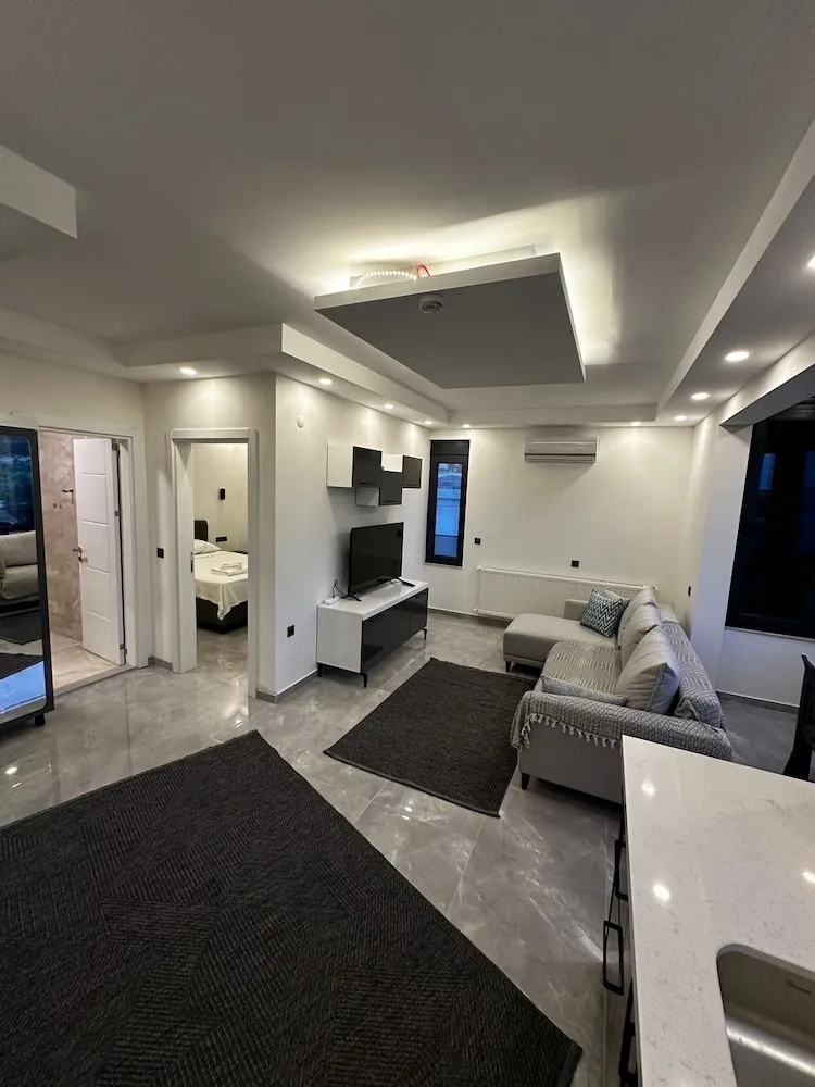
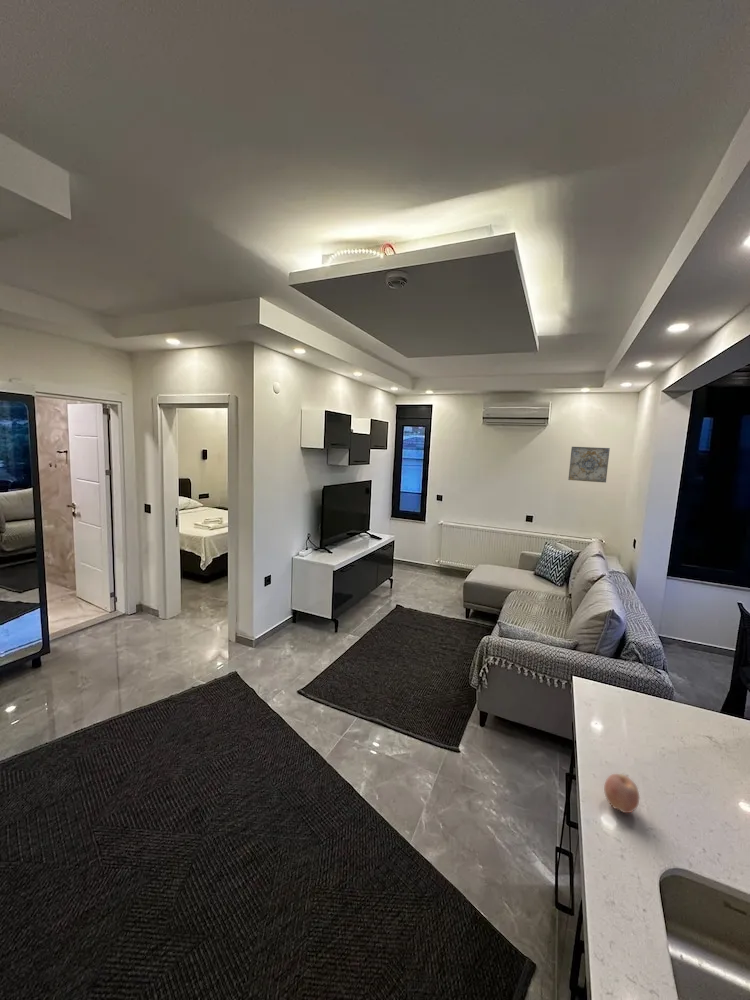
+ fruit [603,773,640,814]
+ wall art [567,446,611,484]
